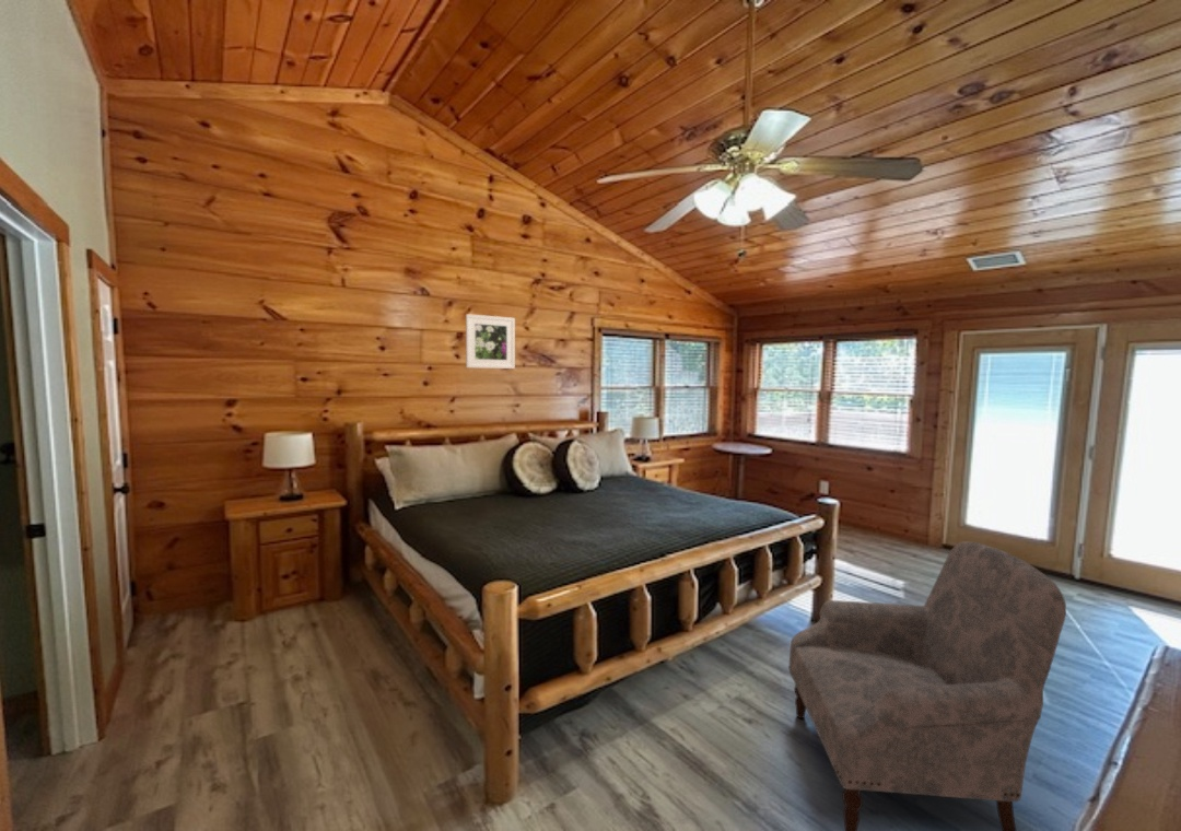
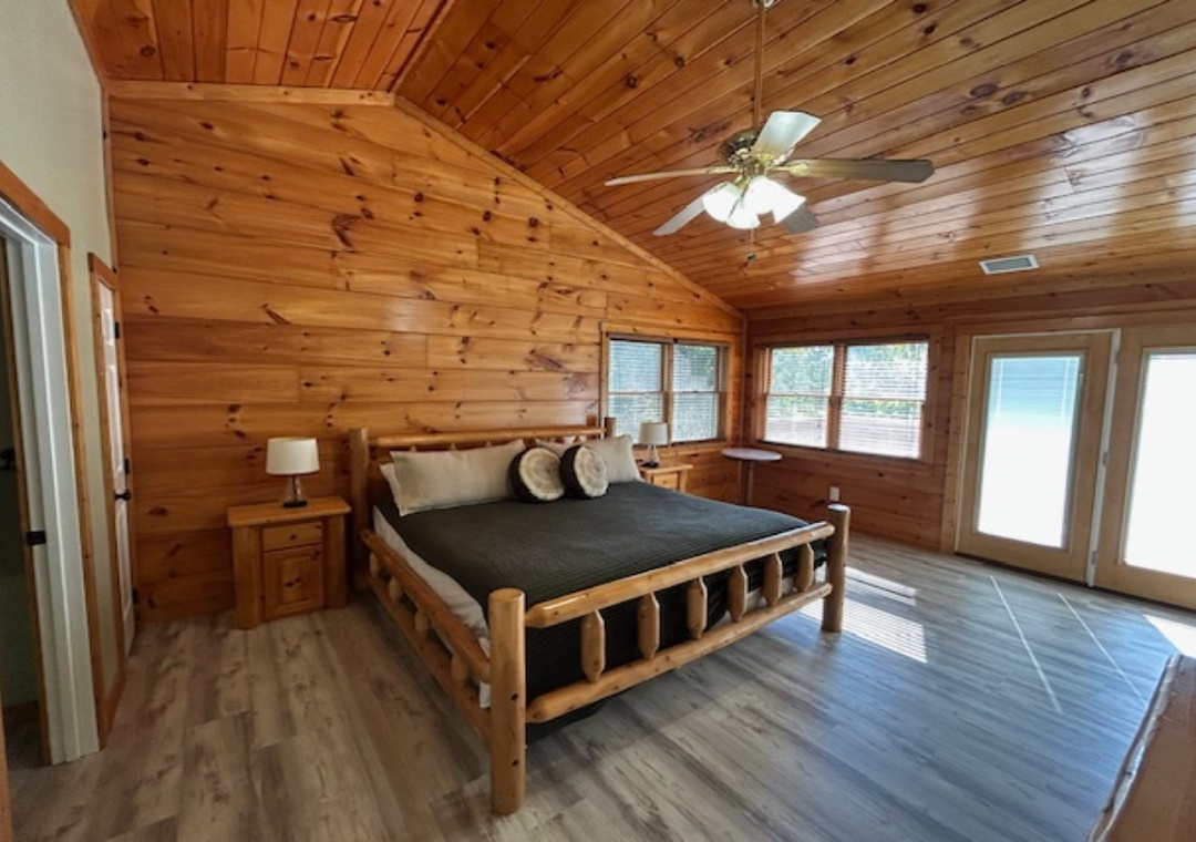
- armchair [787,540,1067,831]
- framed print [465,313,516,370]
